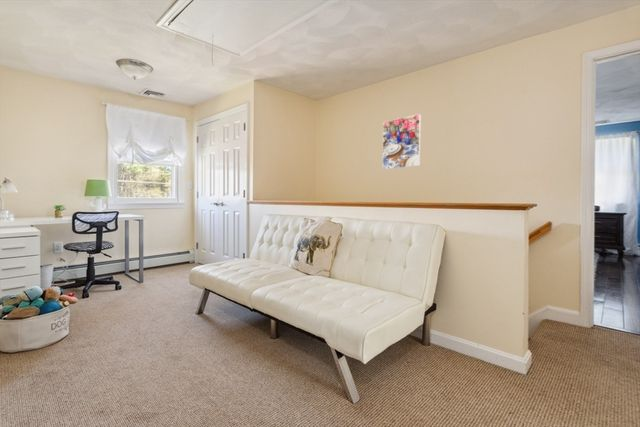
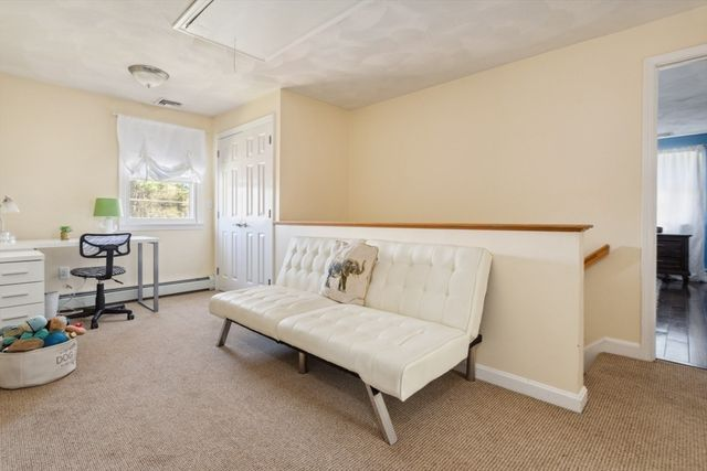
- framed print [382,113,422,170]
